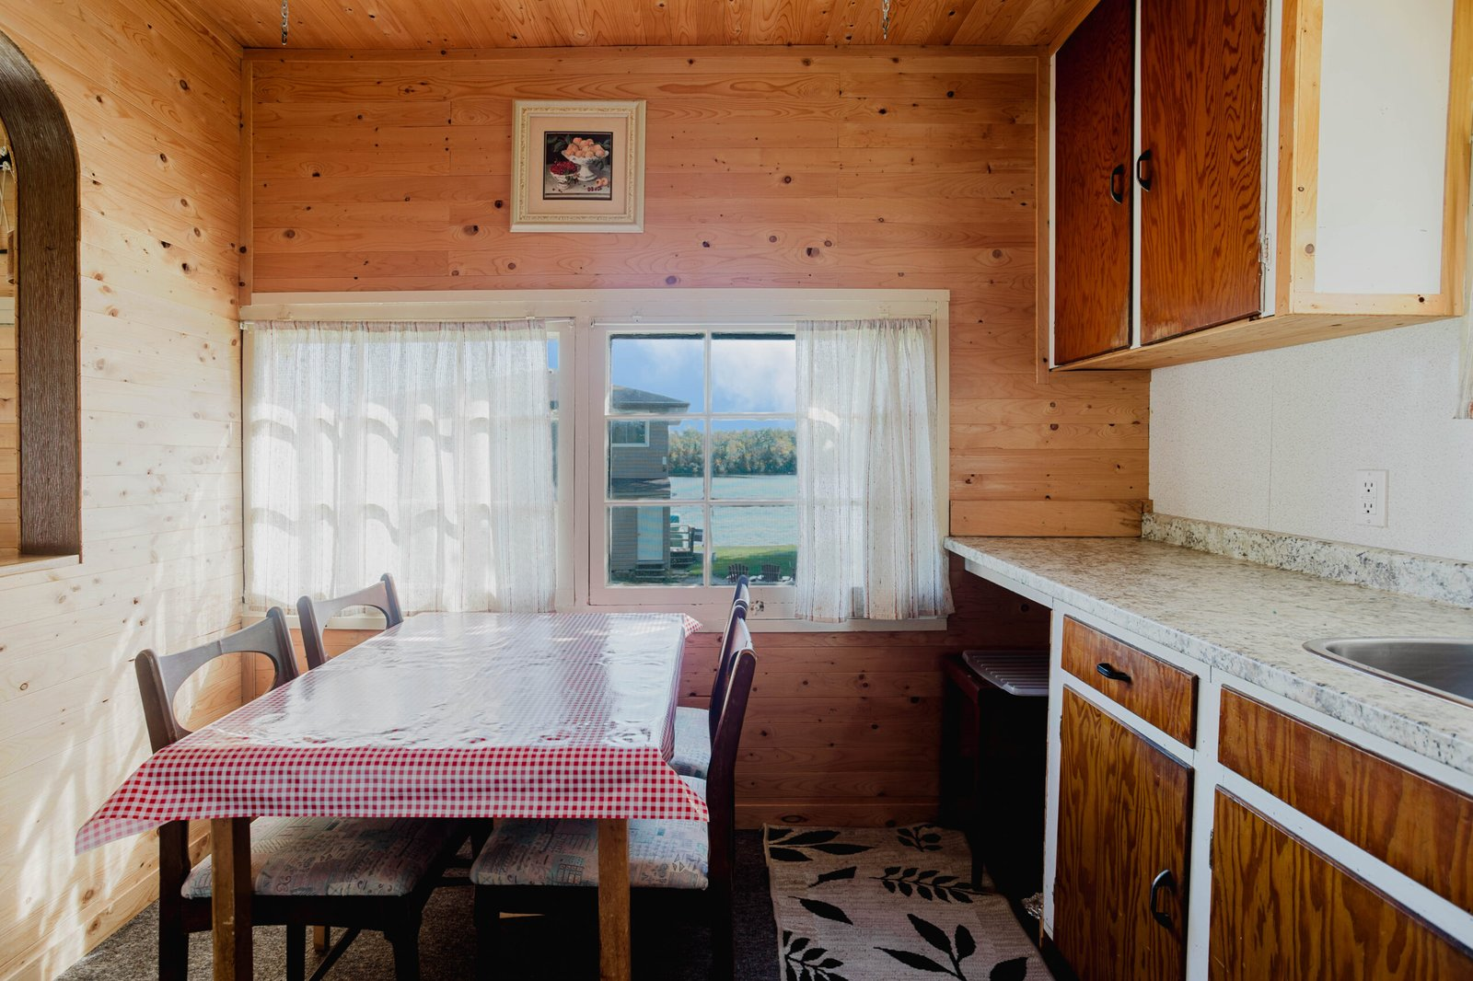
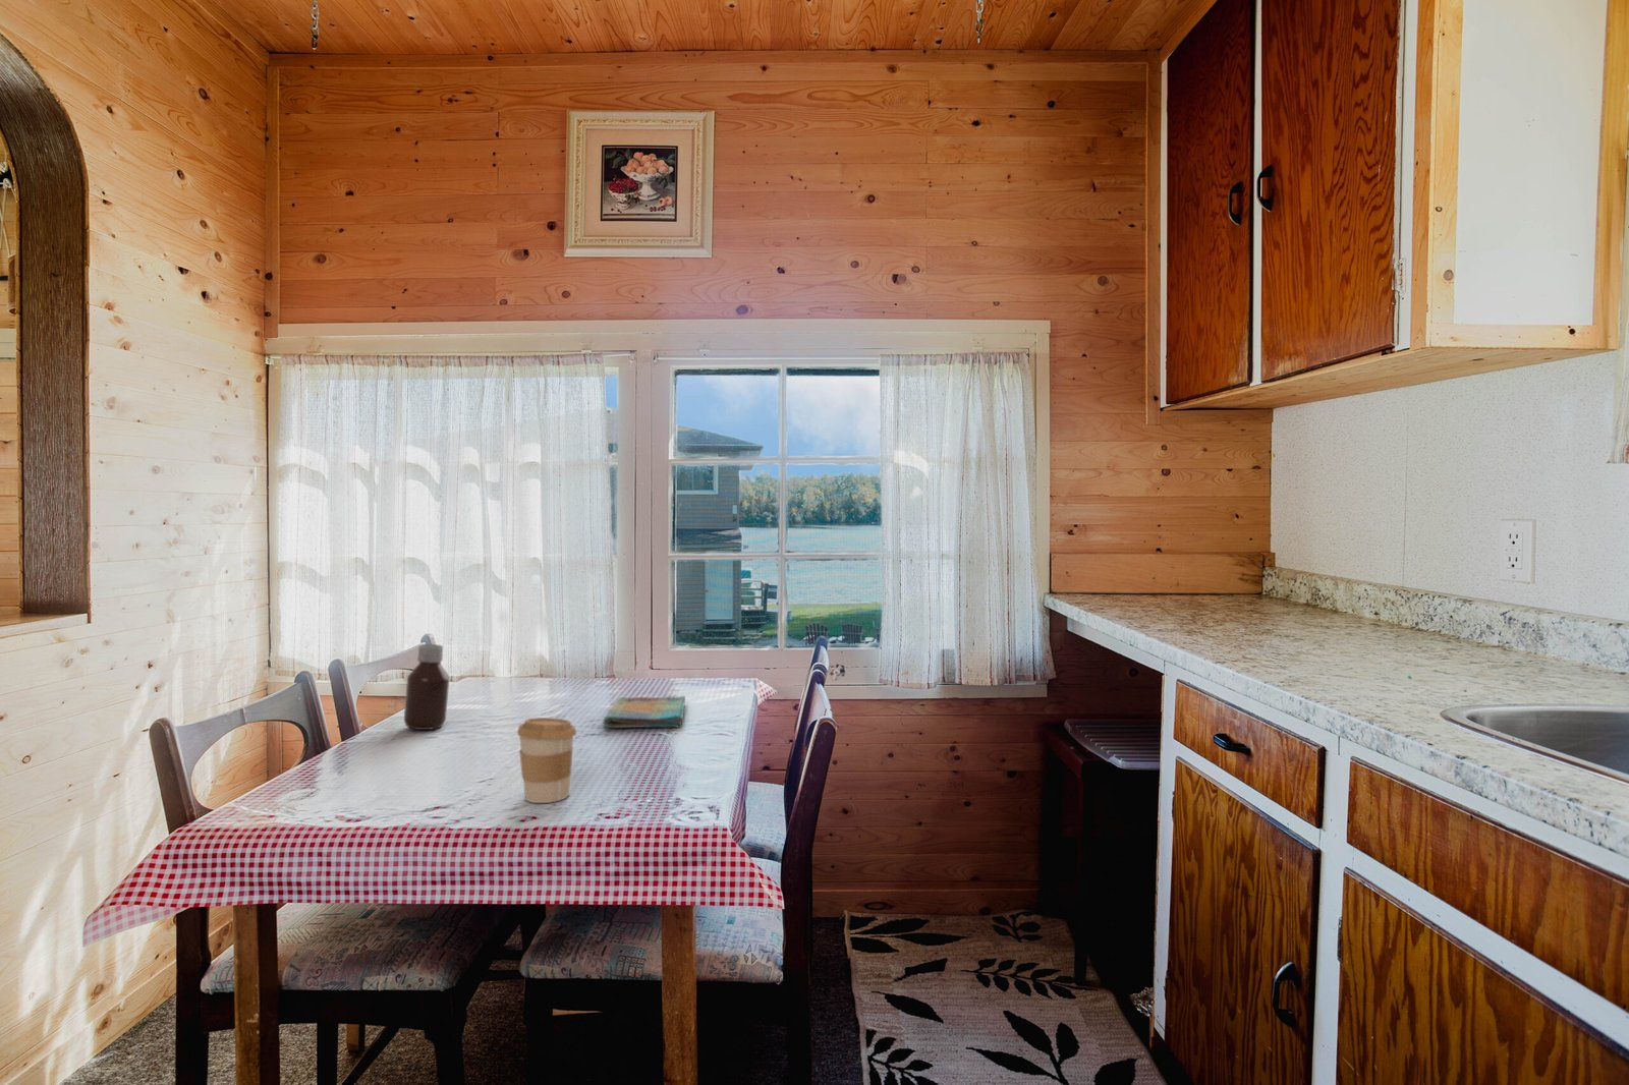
+ dish towel [603,695,687,729]
+ bottle [403,643,451,730]
+ coffee cup [516,717,578,804]
